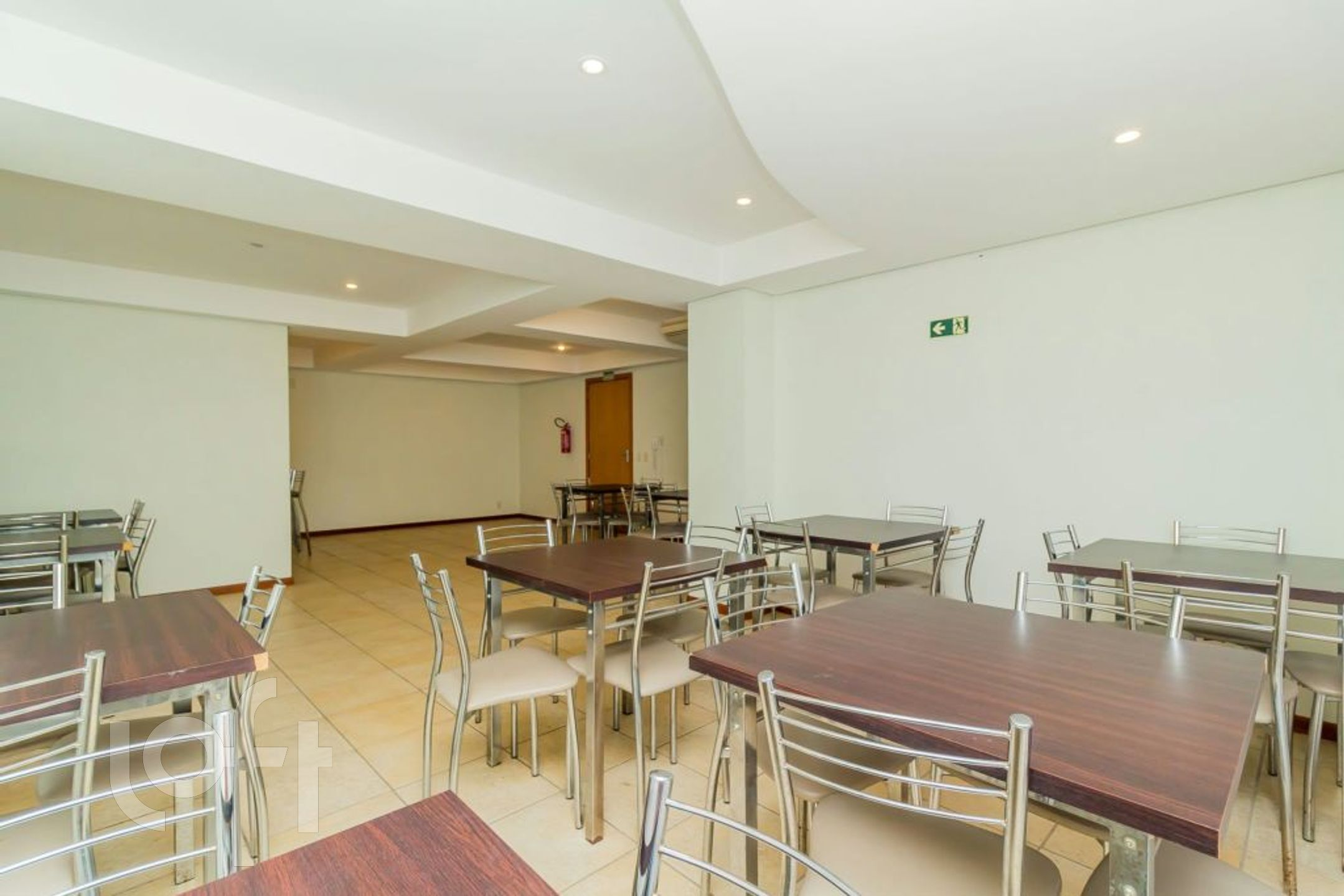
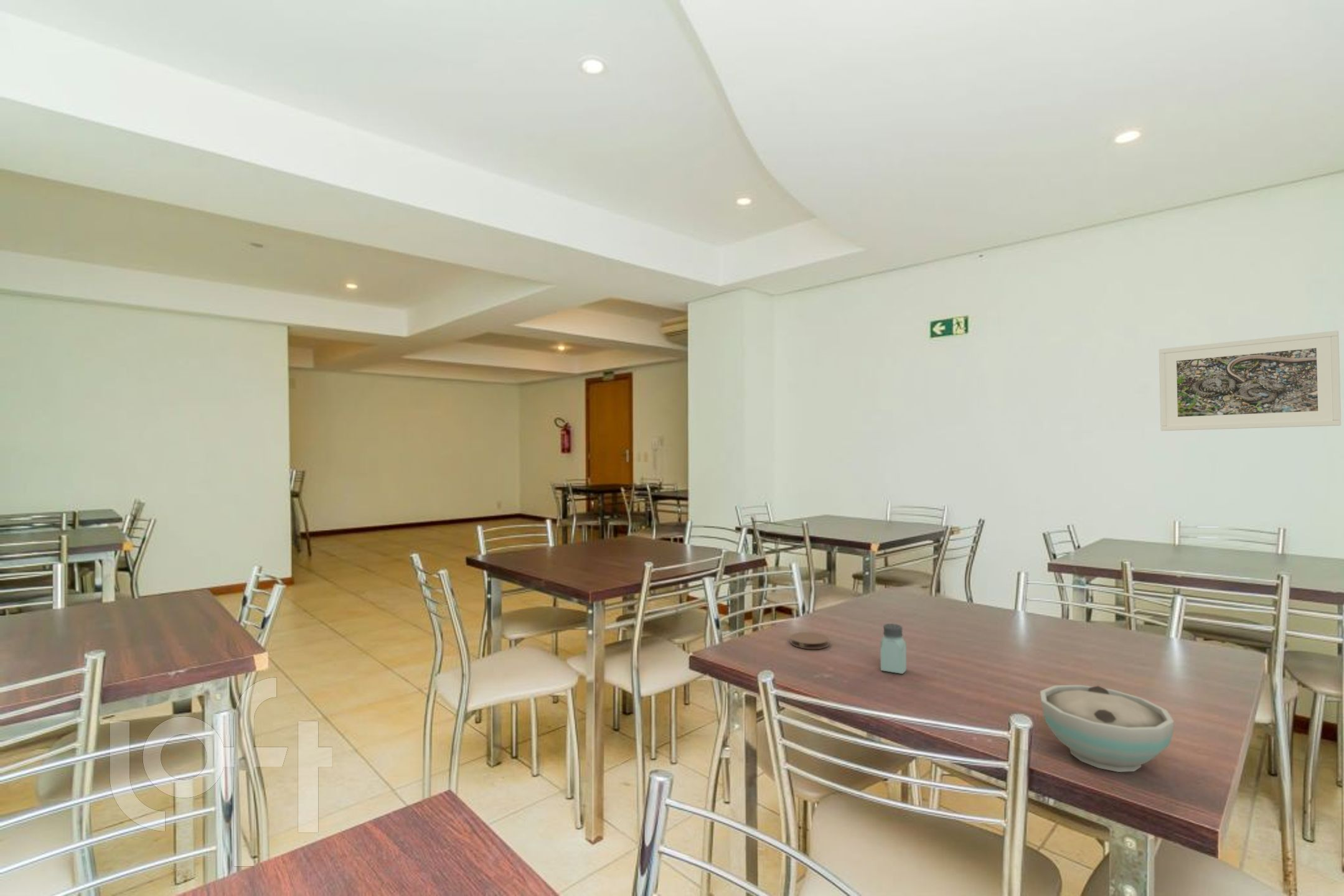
+ saltshaker [880,623,907,674]
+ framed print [1158,330,1342,431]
+ bowl [1040,684,1175,773]
+ coaster [789,632,830,650]
